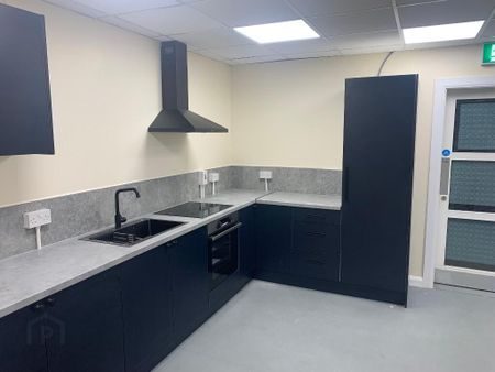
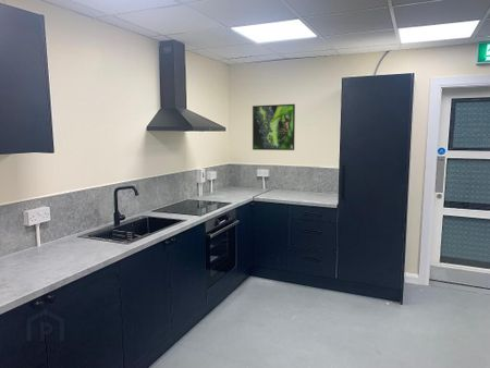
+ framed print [252,103,296,151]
